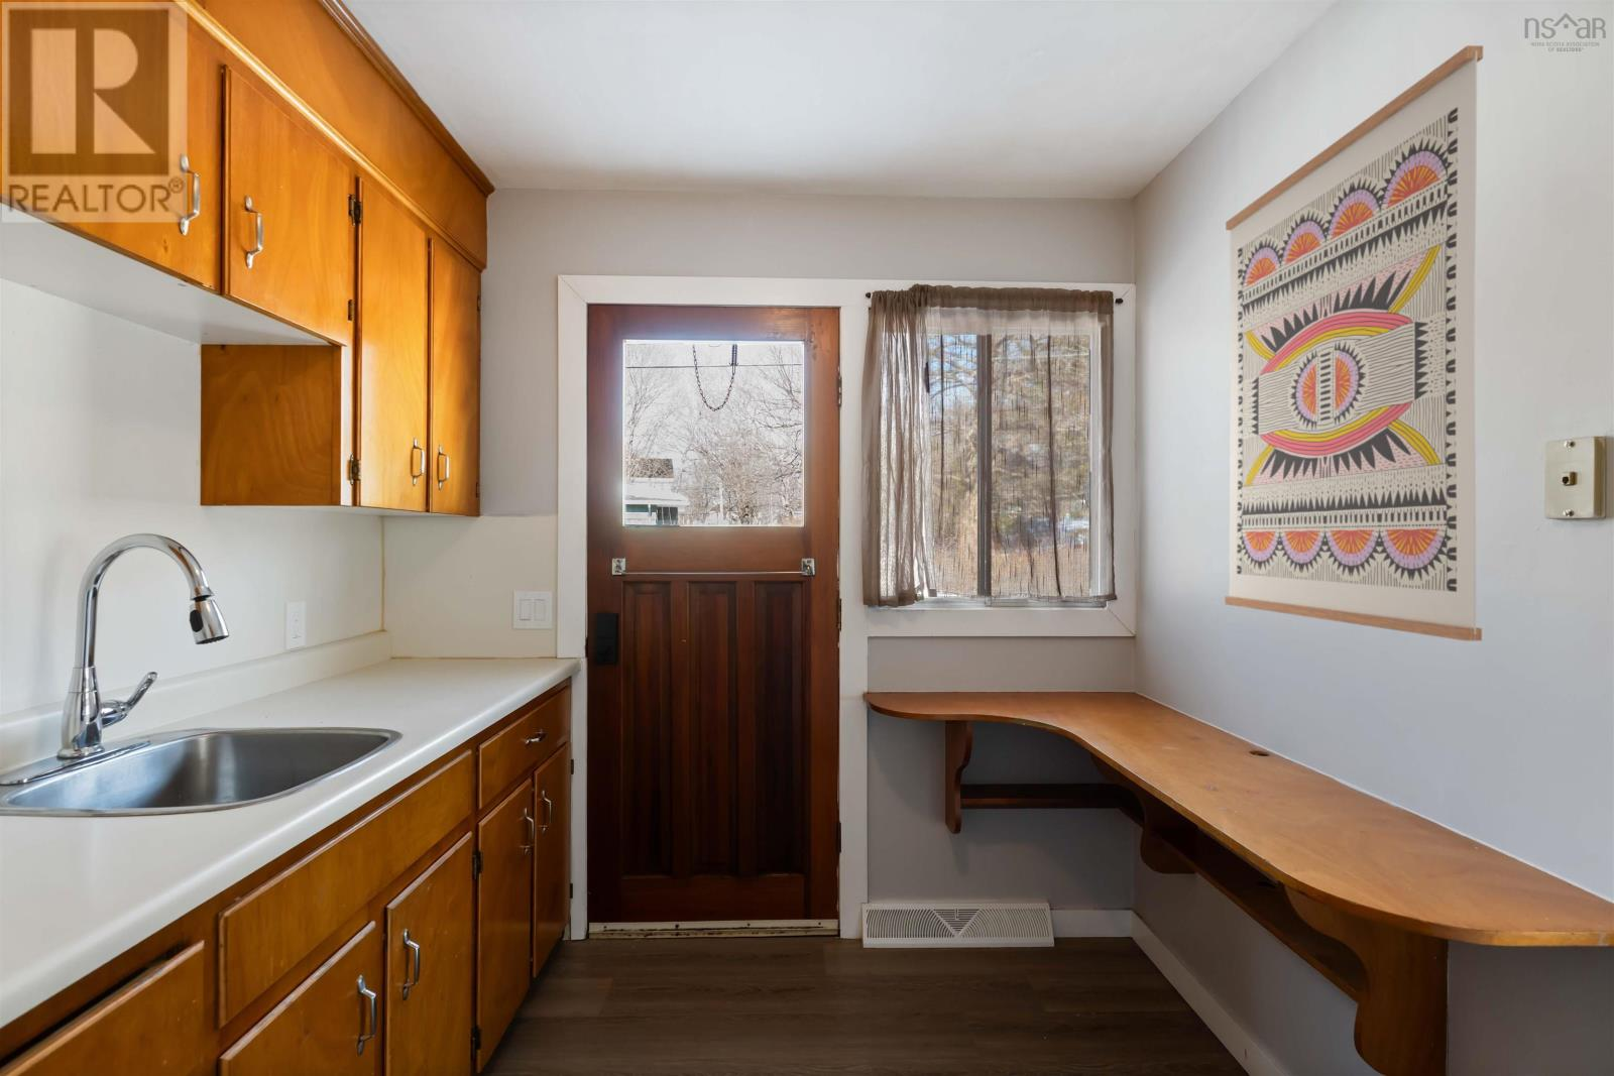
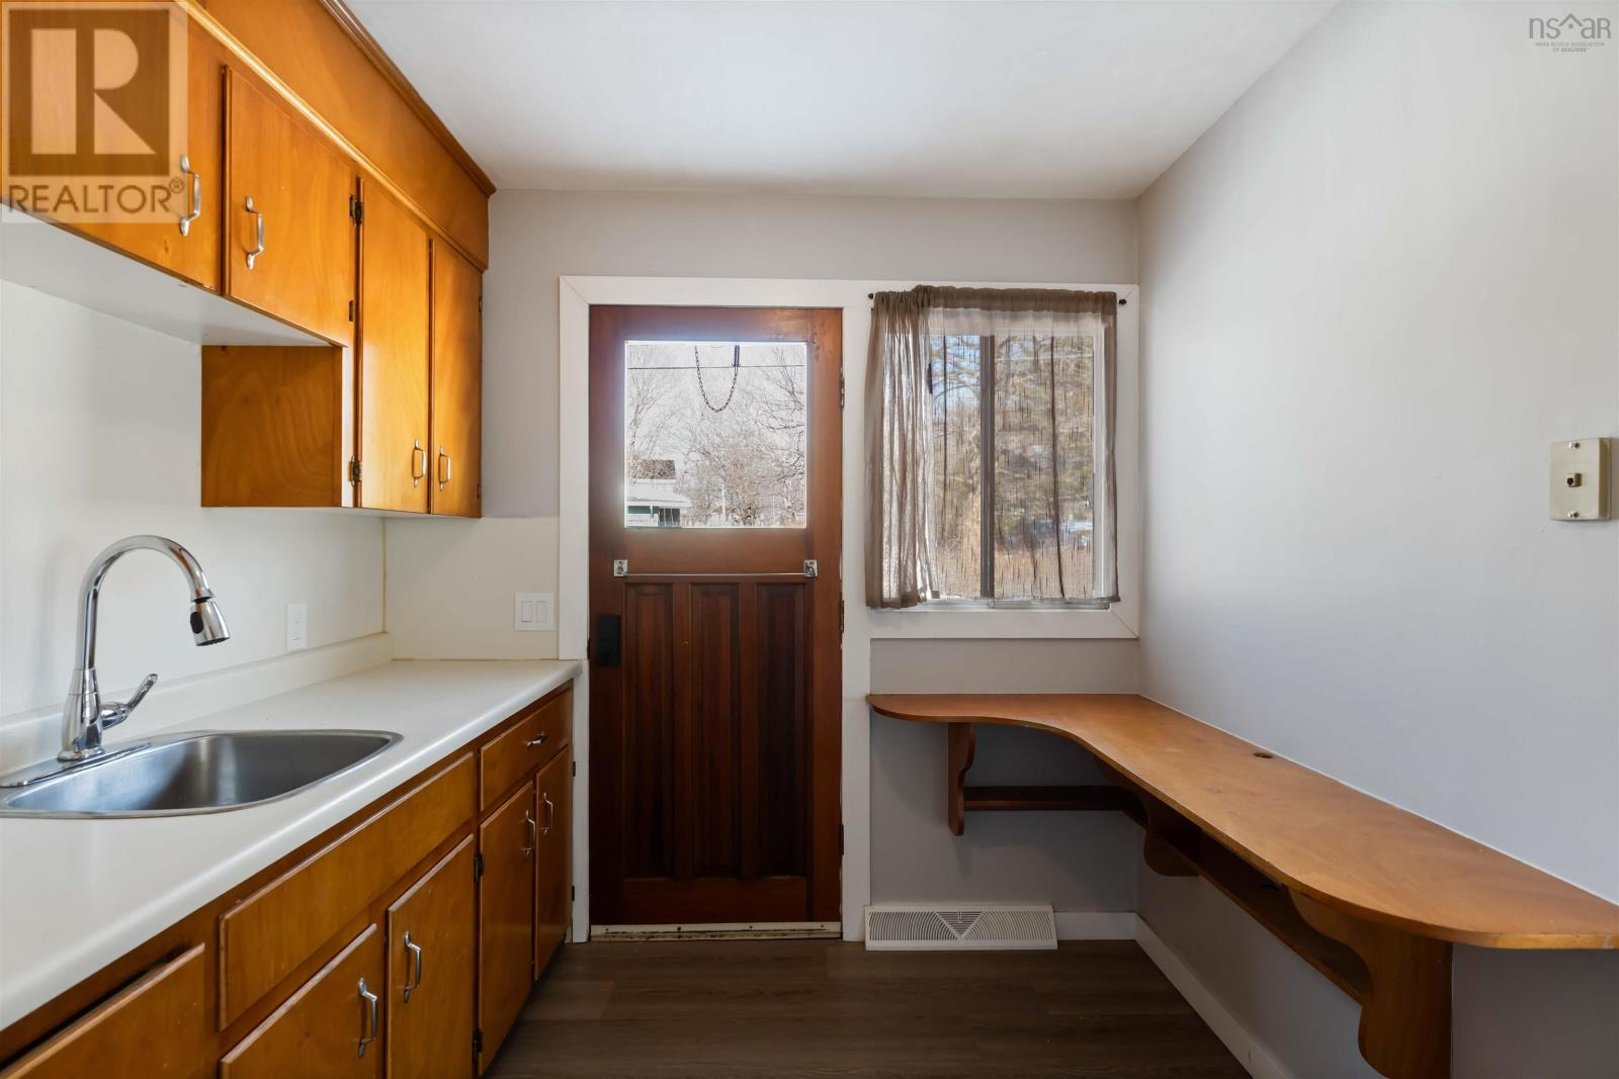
- wall art [1224,44,1484,641]
